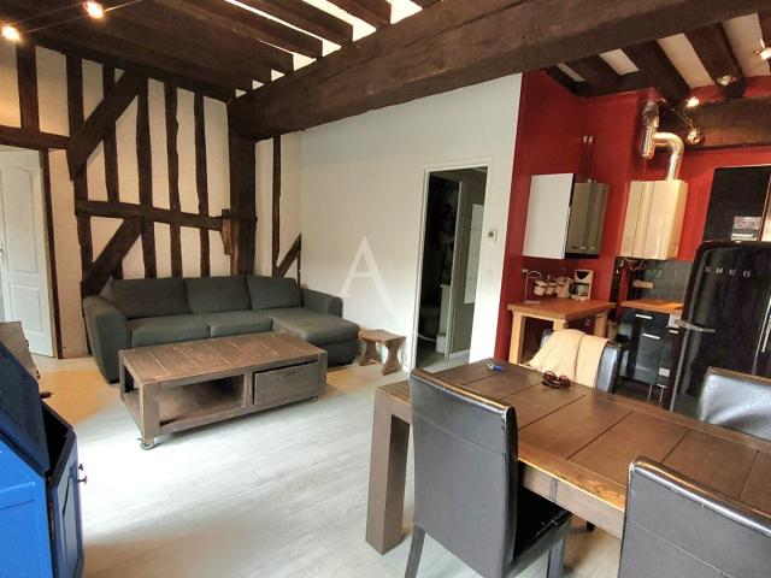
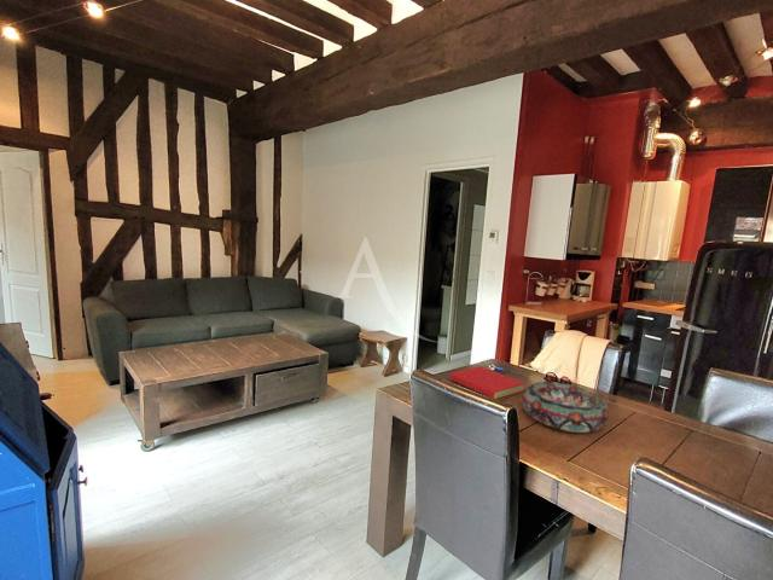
+ decorative bowl [521,381,610,434]
+ book [449,366,525,400]
